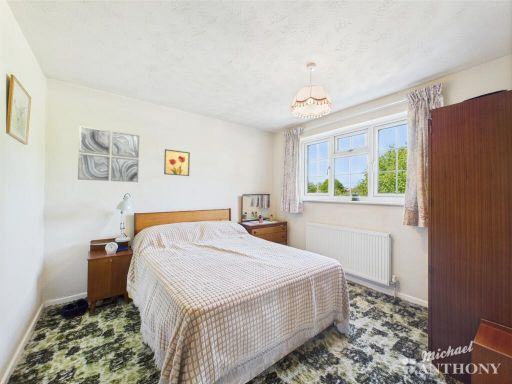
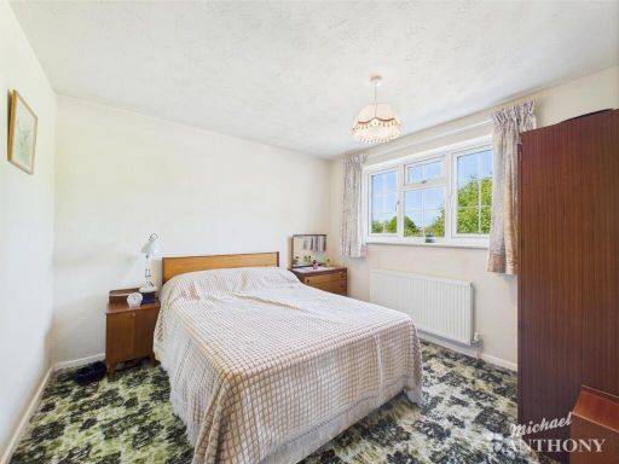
- wall art [77,125,140,183]
- wall art [163,148,191,177]
